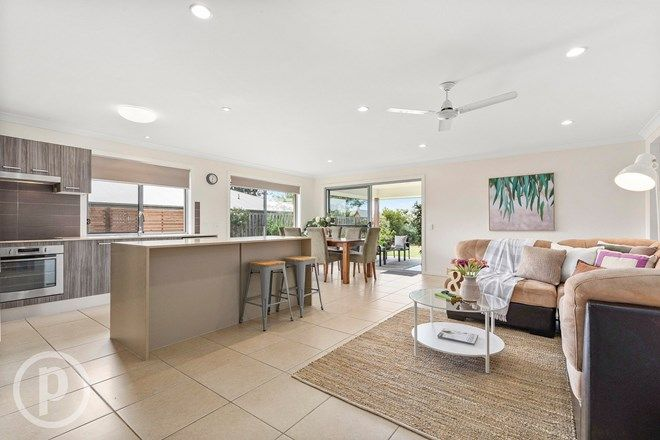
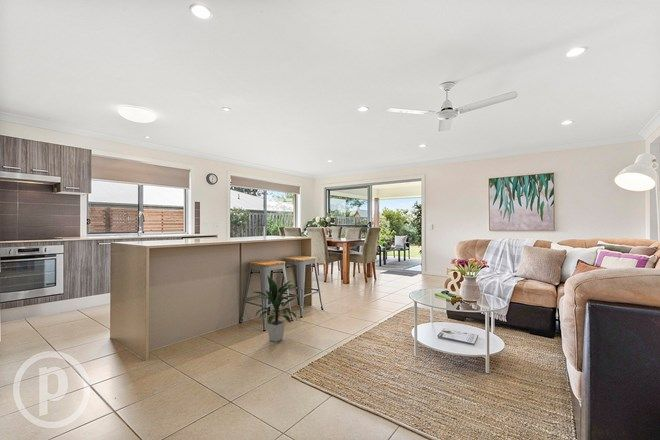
+ indoor plant [250,274,298,343]
